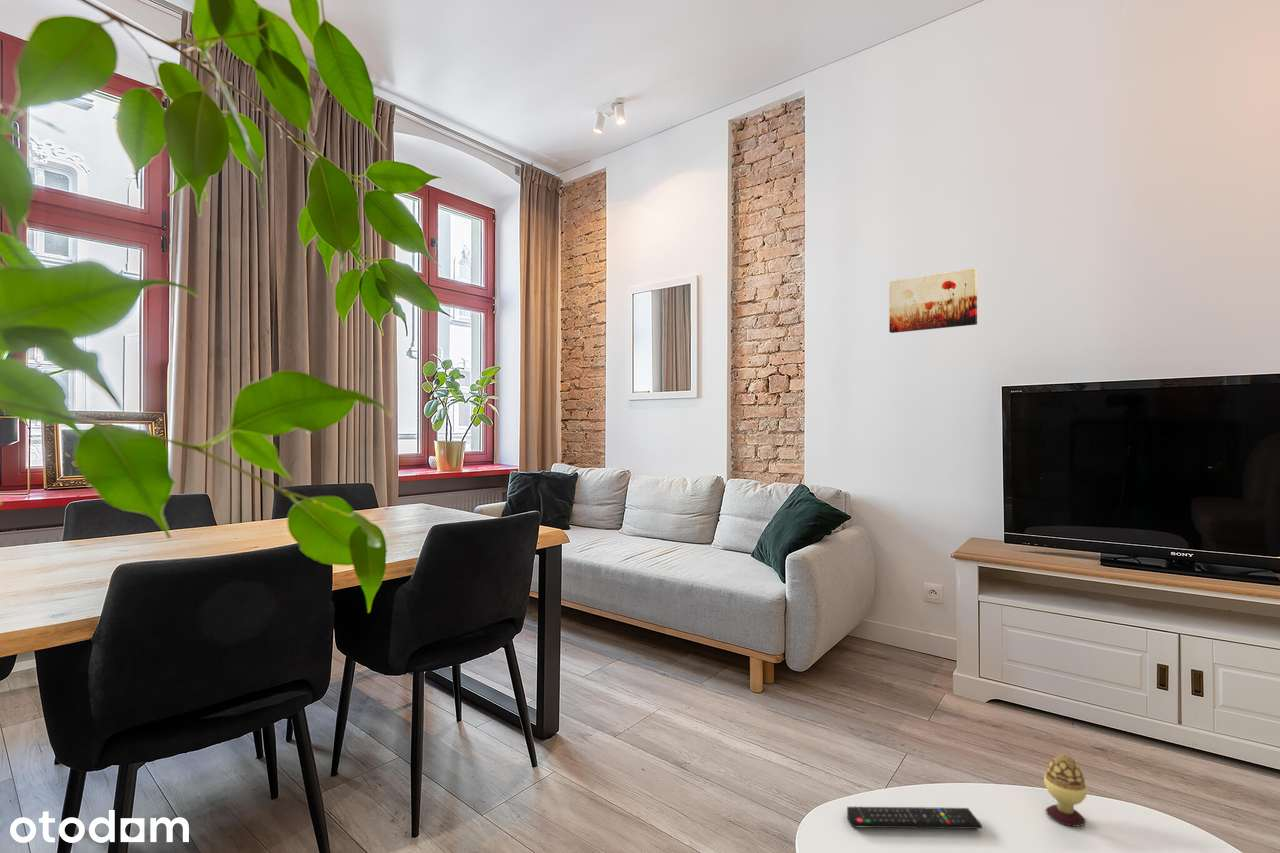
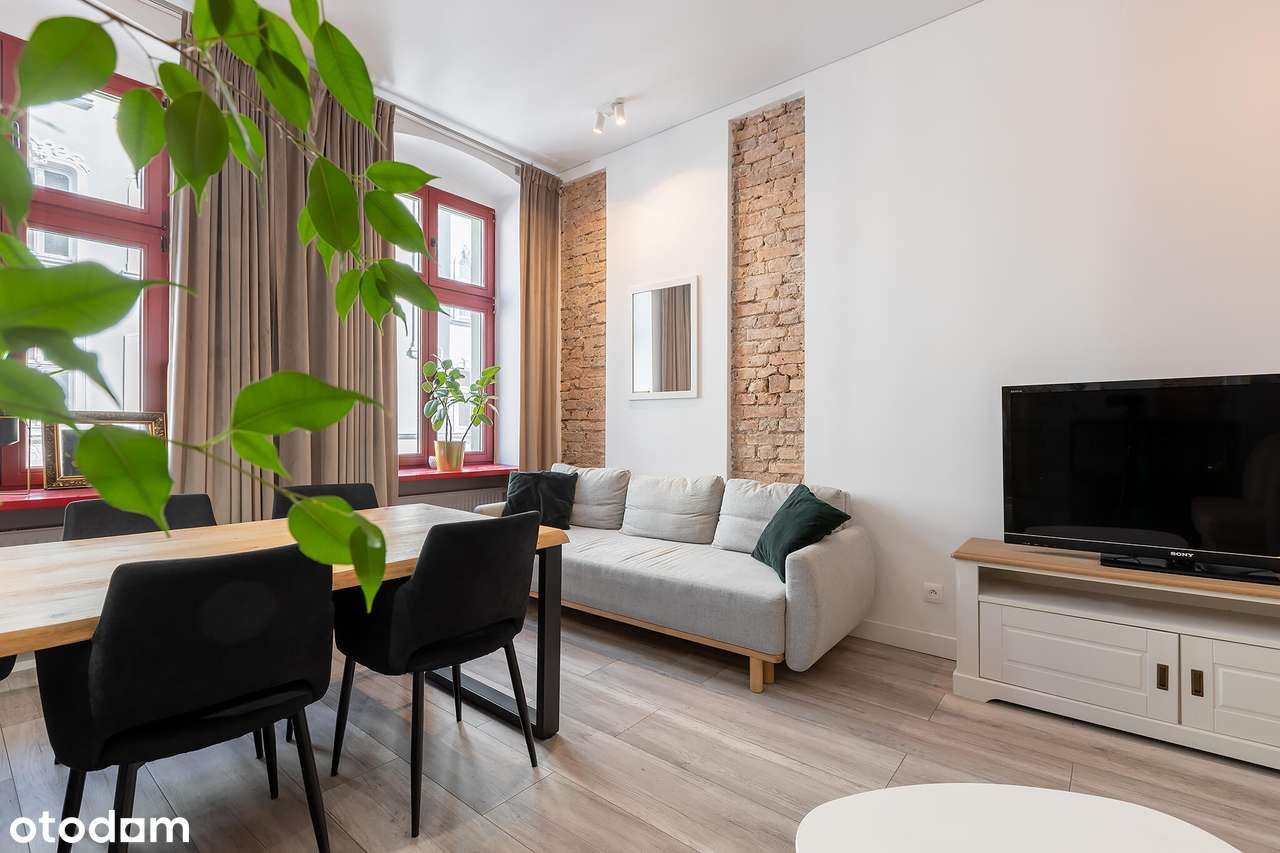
- decorative egg [1043,753,1088,828]
- remote control [846,806,983,830]
- wall art [888,267,978,334]
